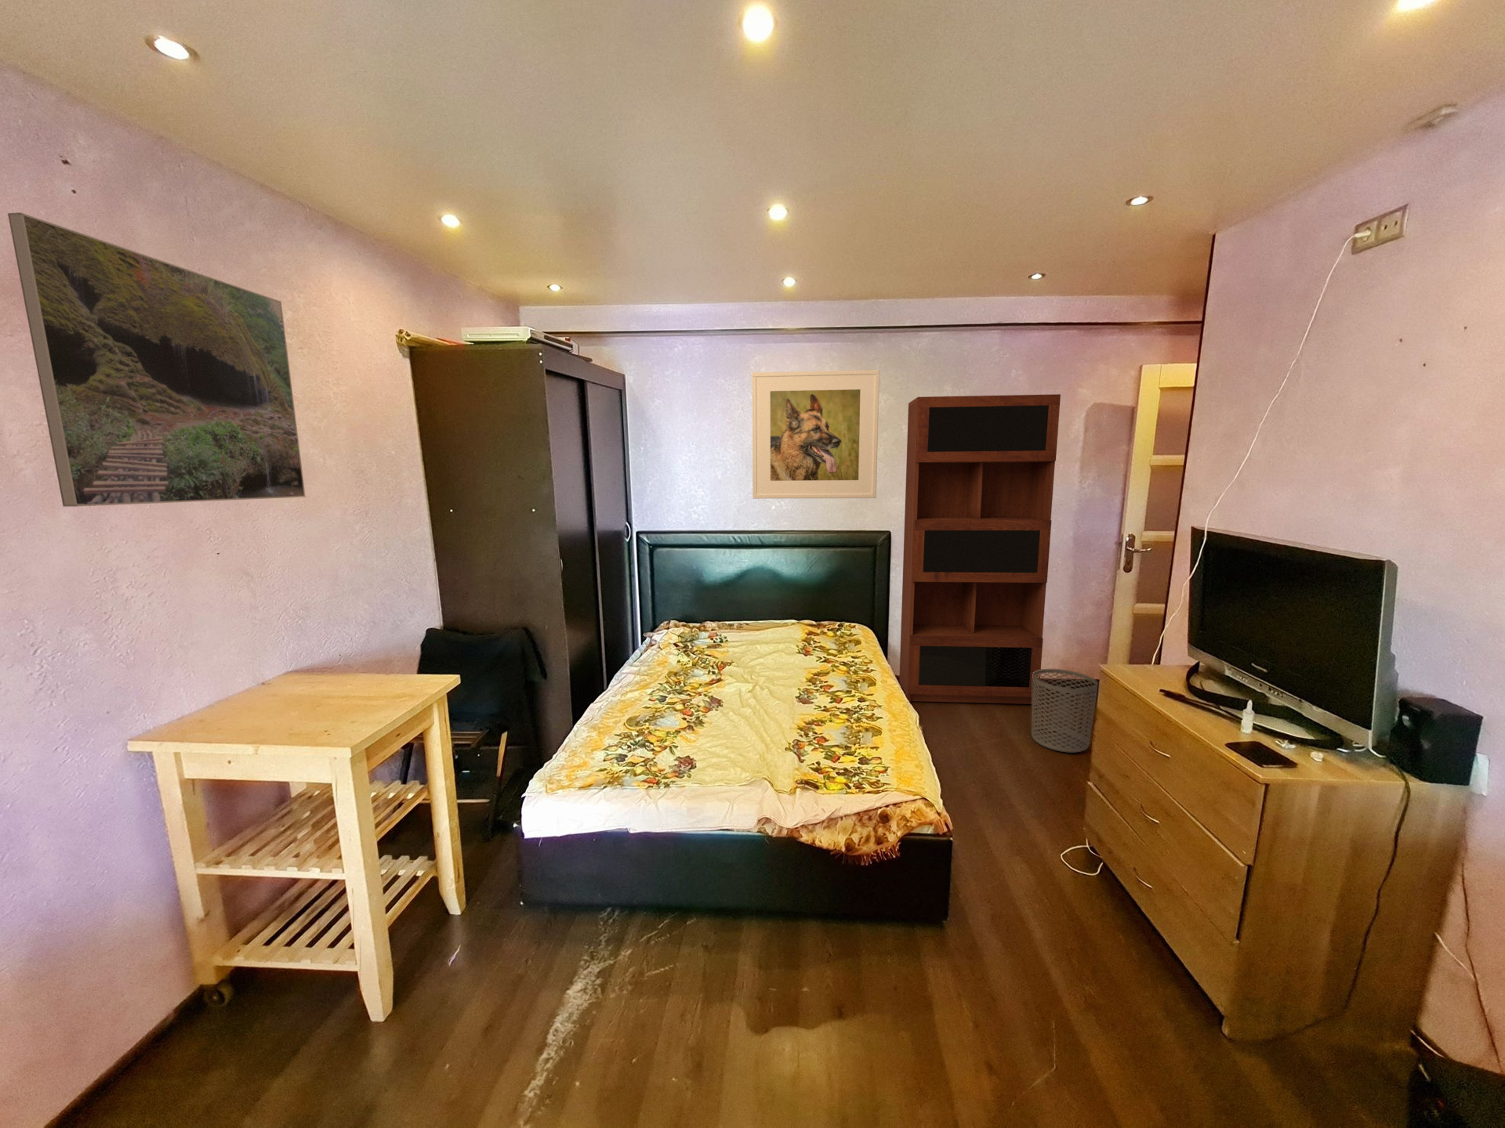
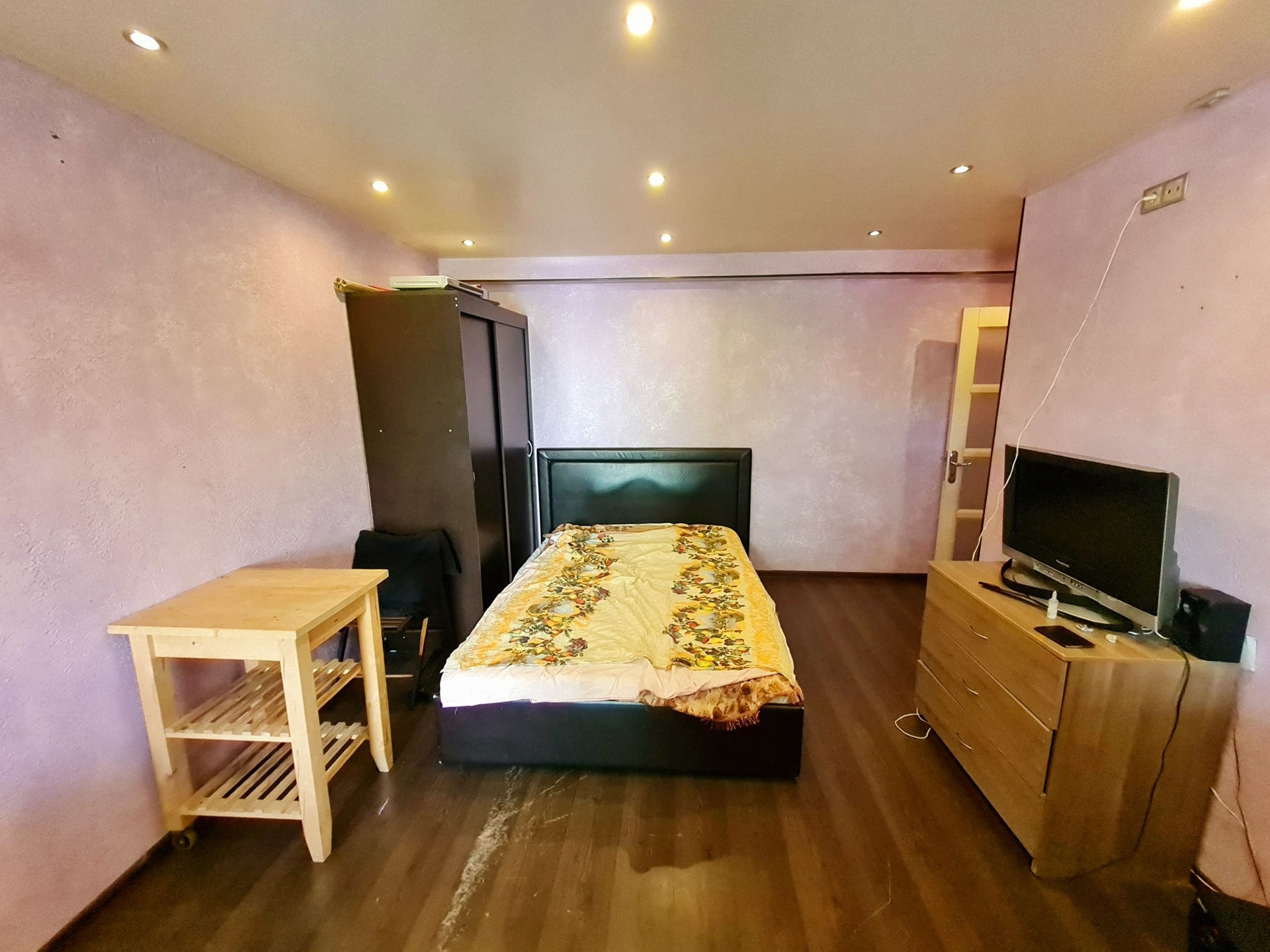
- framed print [751,368,880,500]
- bookcase [898,393,1062,706]
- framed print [7,211,307,507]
- waste bin [1031,668,1099,754]
